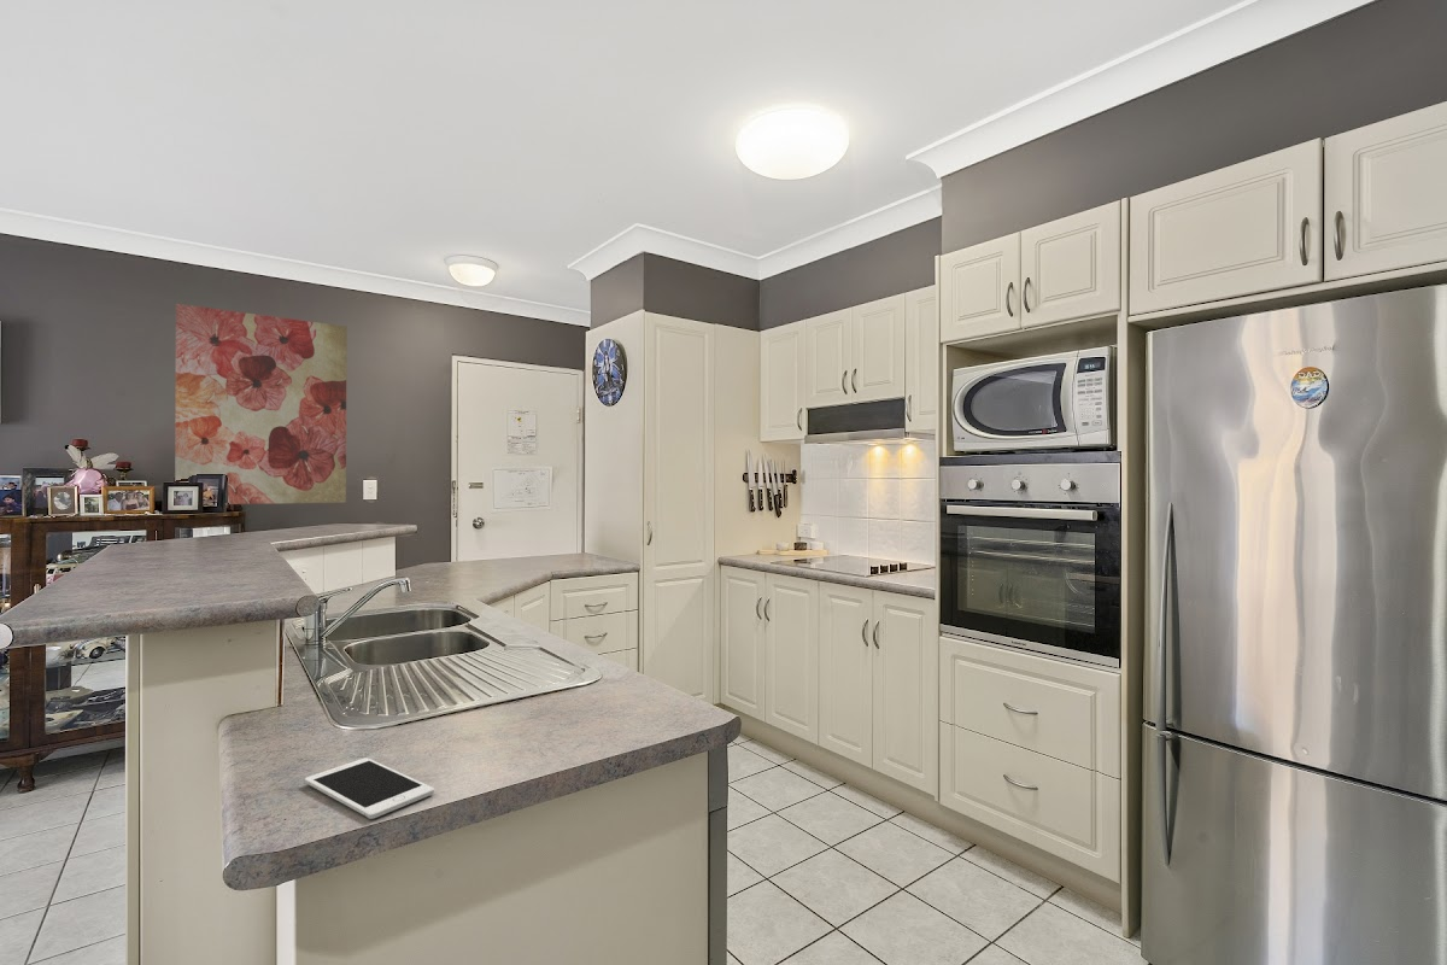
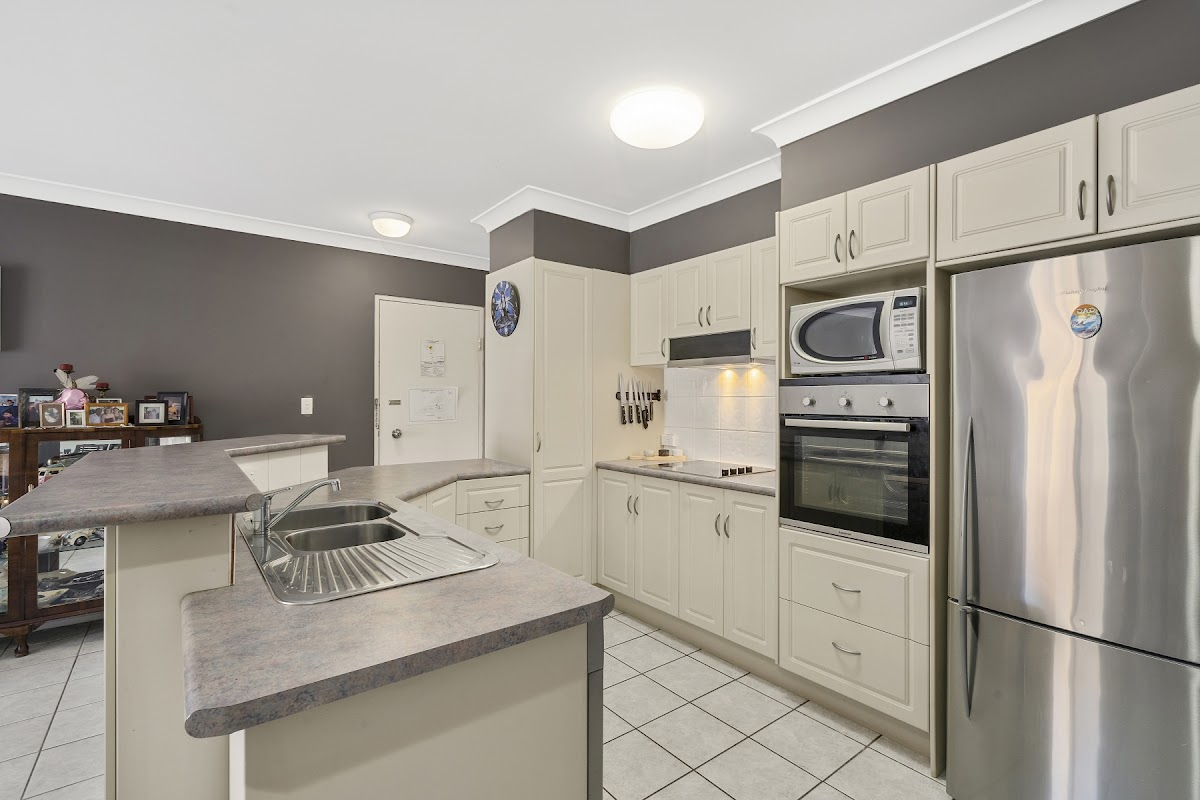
- wall art [174,303,347,505]
- cell phone [304,756,435,820]
